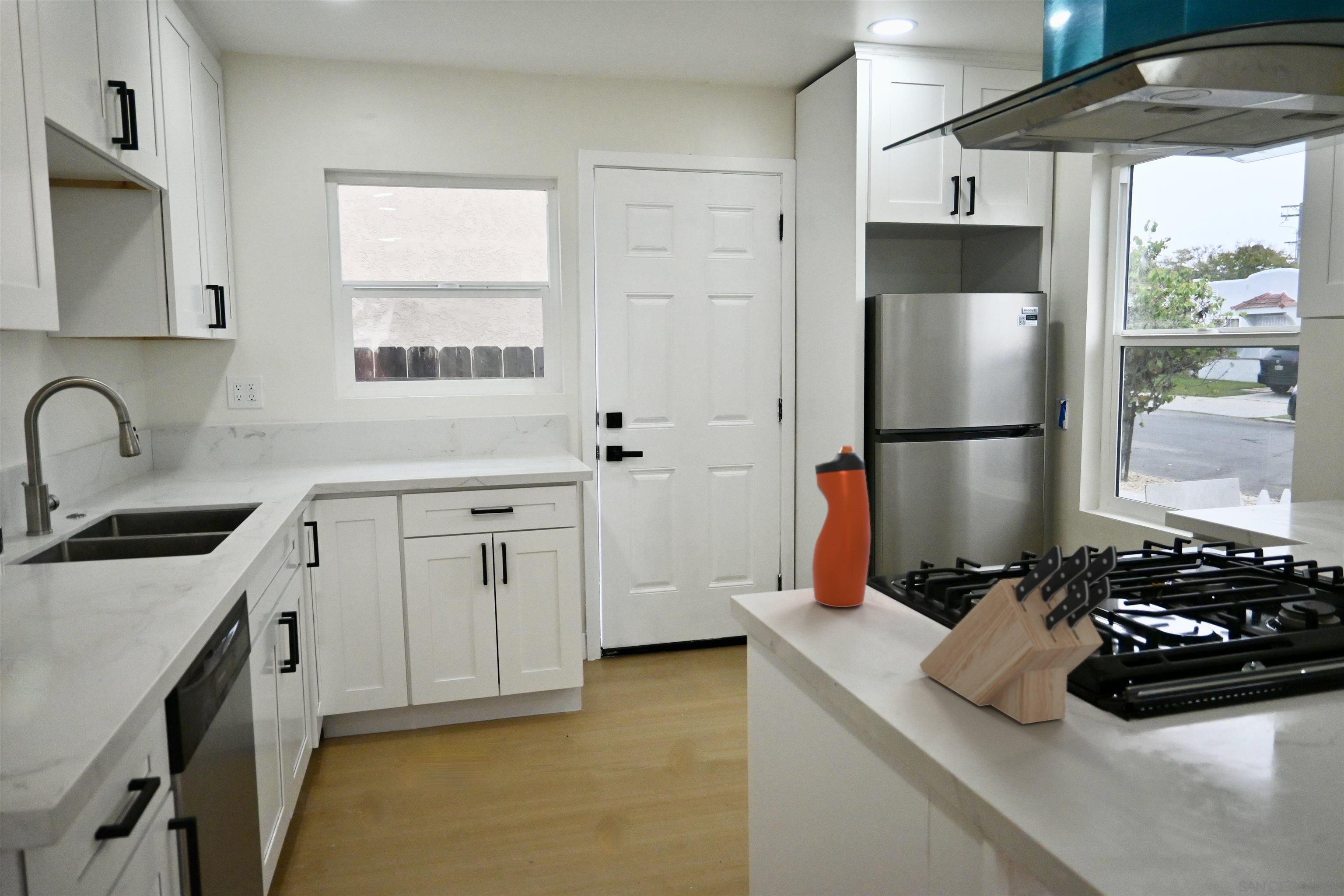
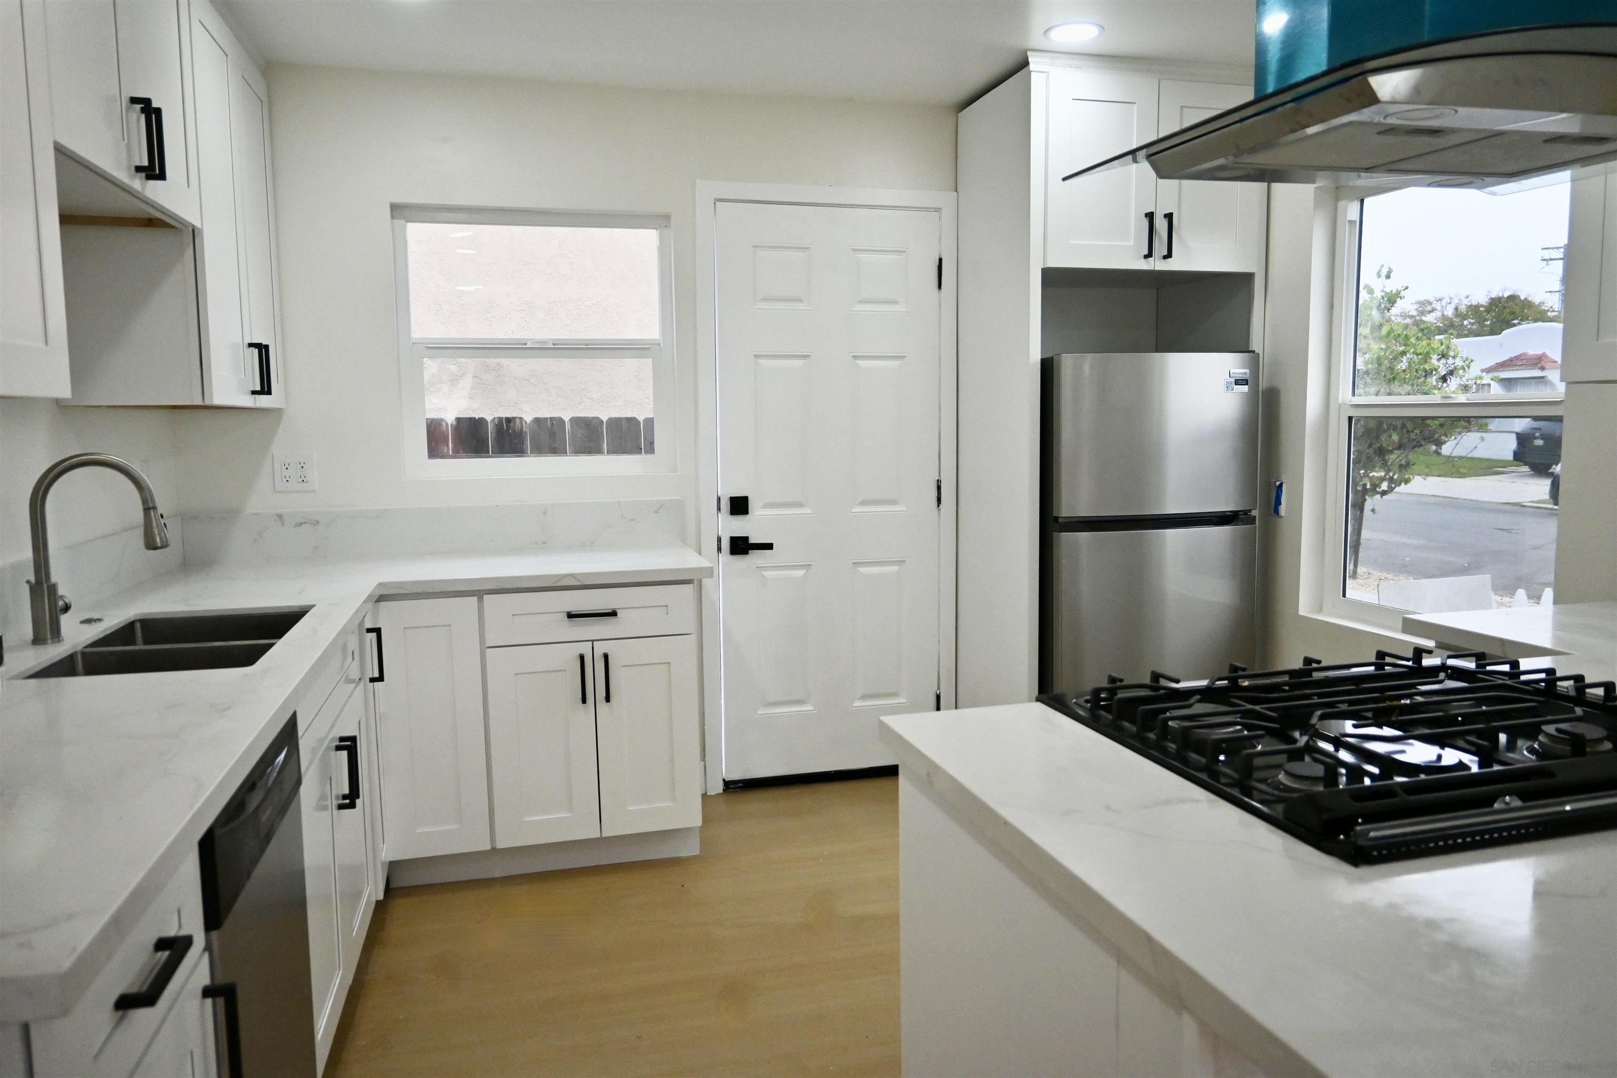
- knife block [919,545,1118,725]
- water bottle [812,445,871,608]
